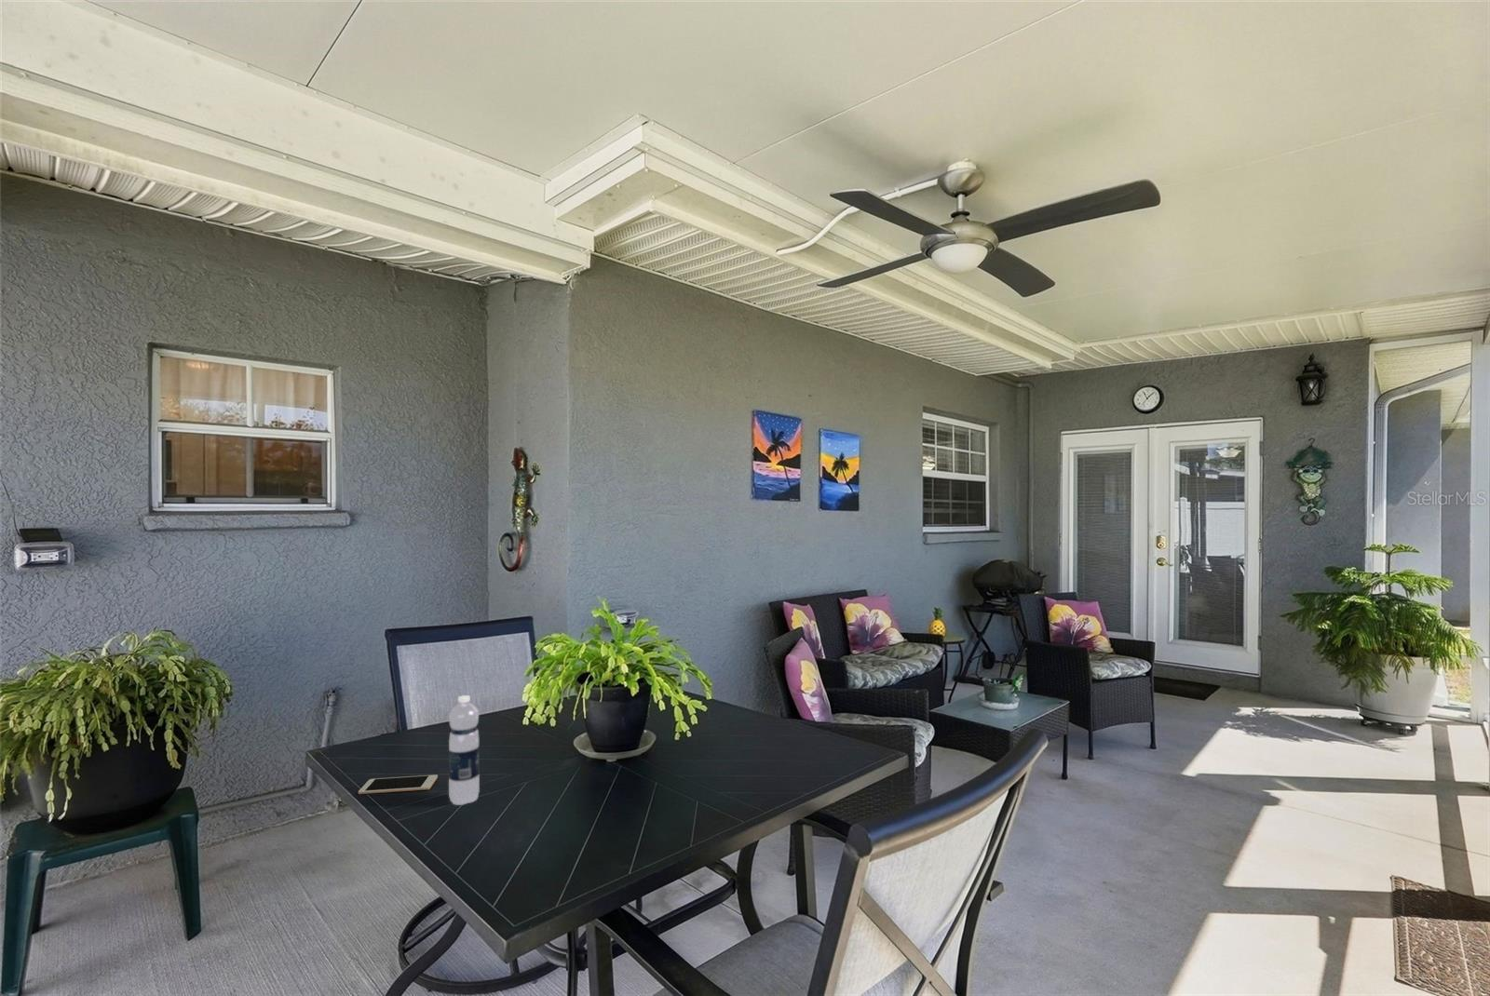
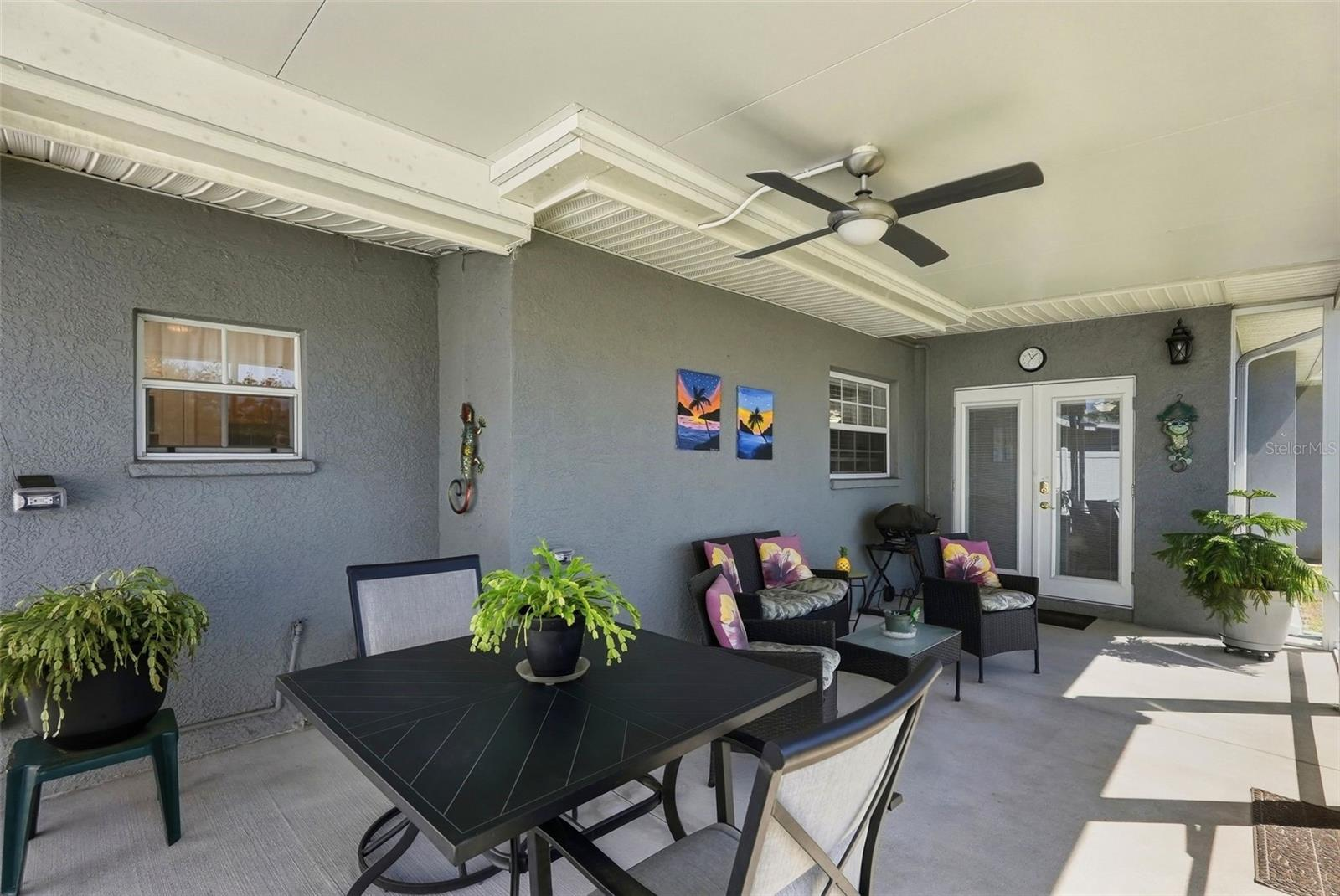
- cell phone [358,774,438,795]
- water bottle [448,695,480,806]
